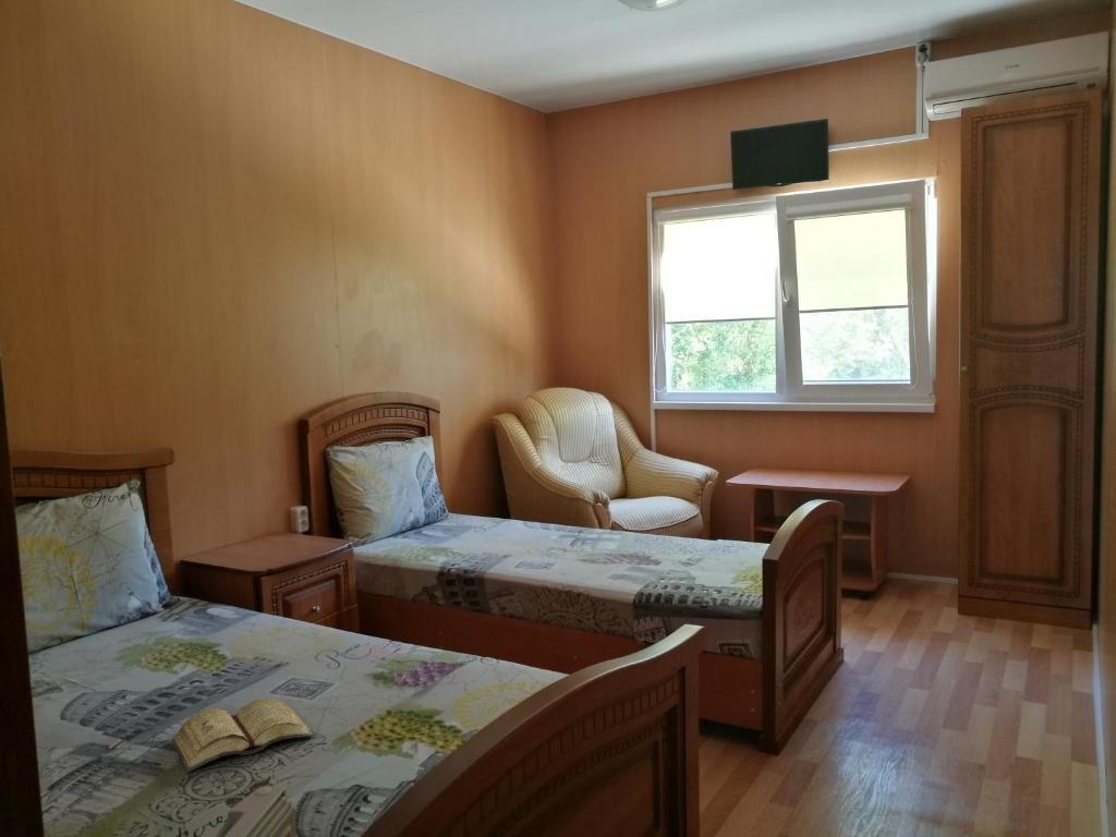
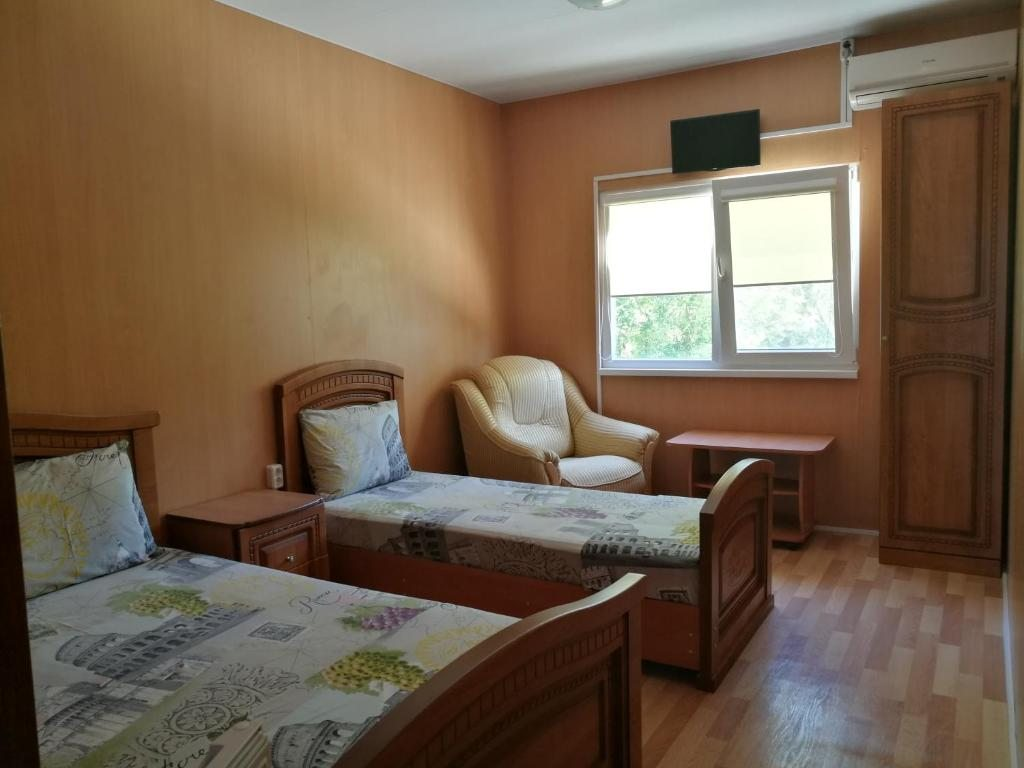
- diary [171,698,315,774]
